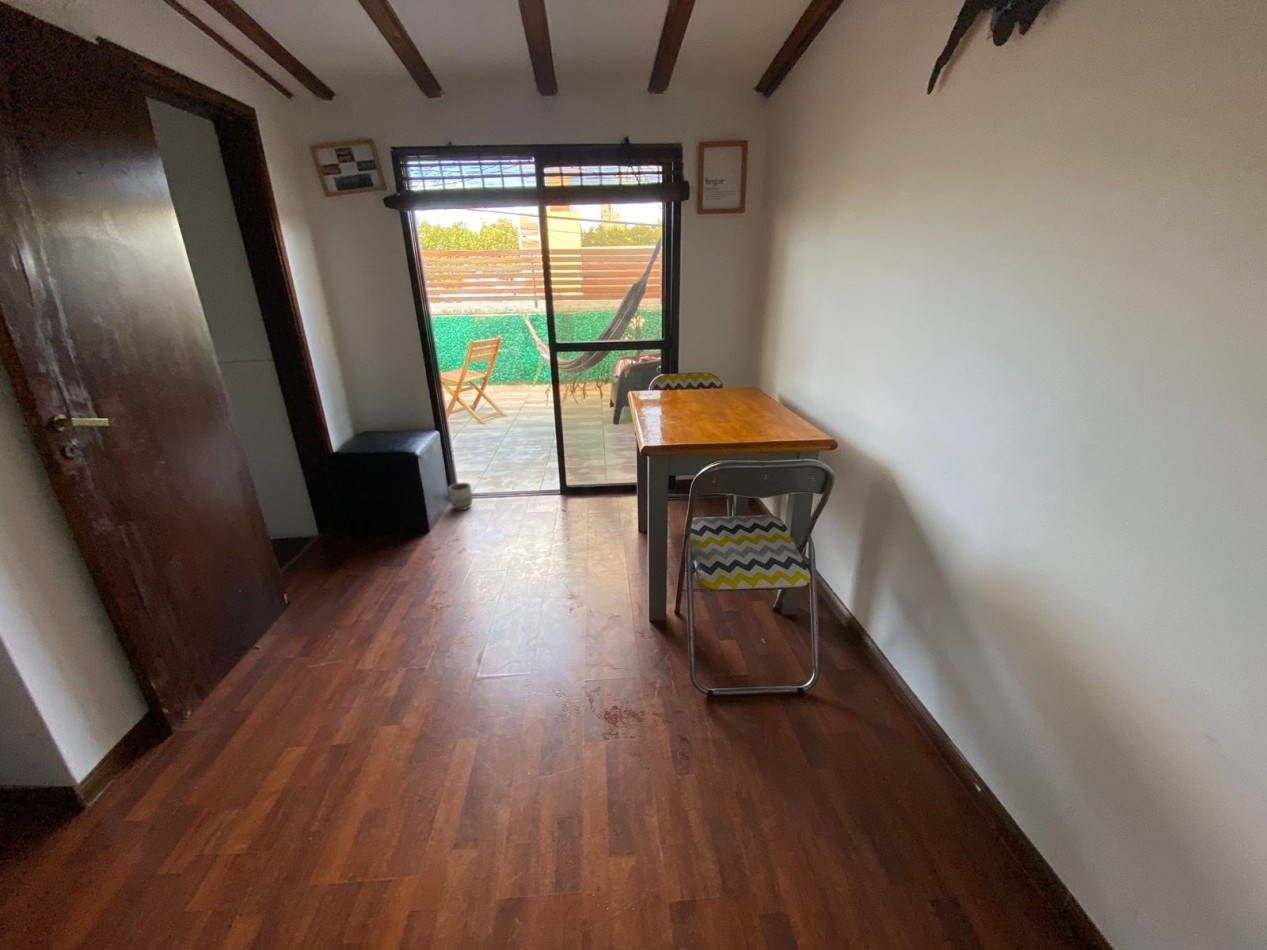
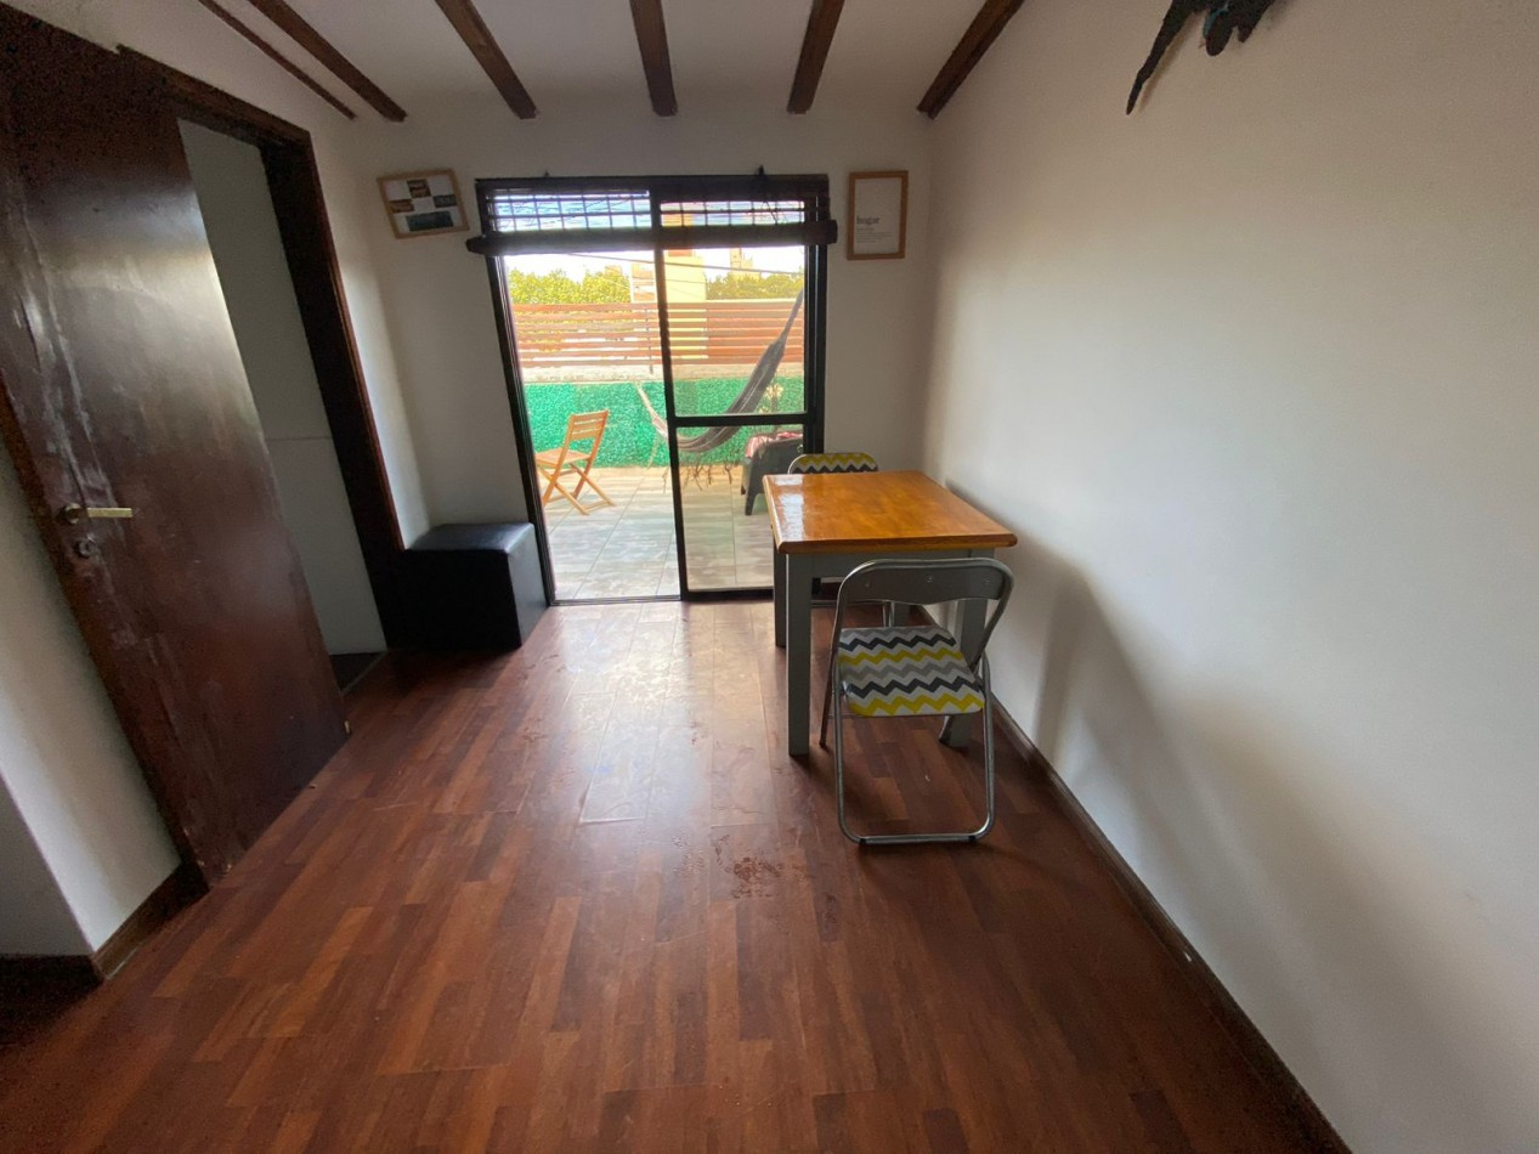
- planter [447,482,474,511]
